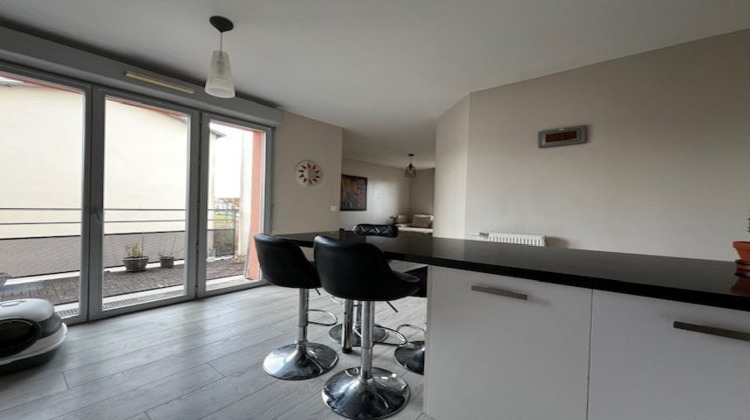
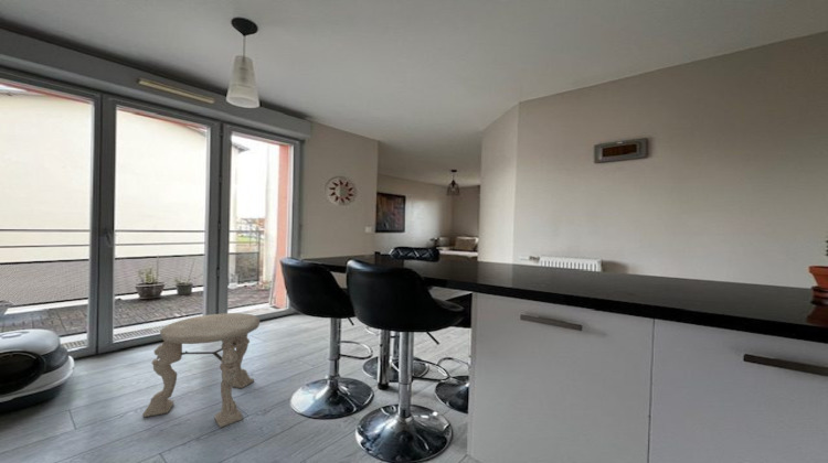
+ side table [141,312,261,429]
